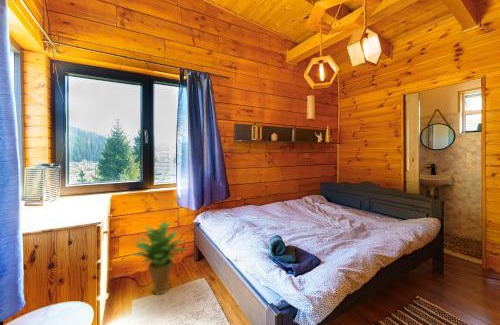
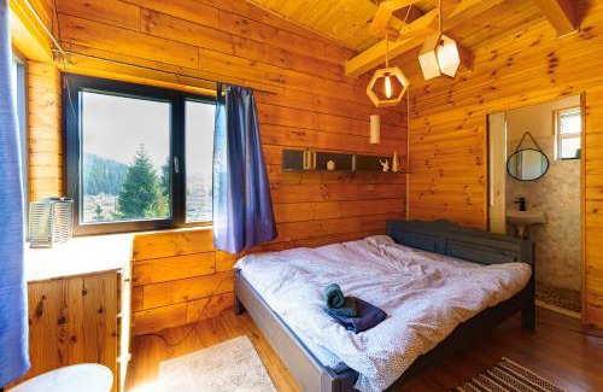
- potted plant [131,220,188,296]
